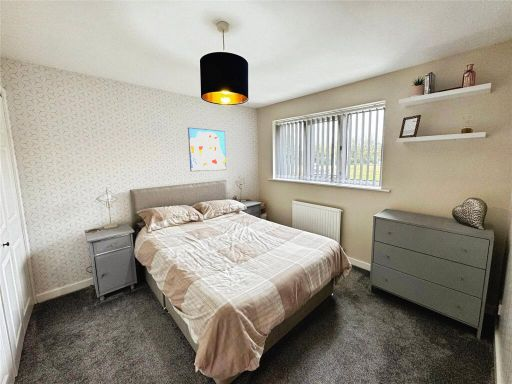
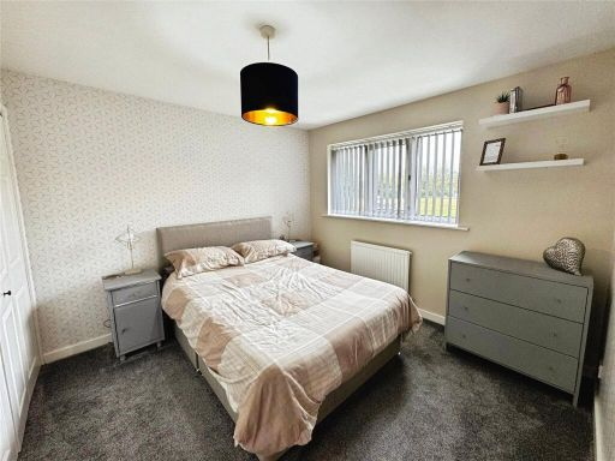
- wall art [187,127,227,172]
